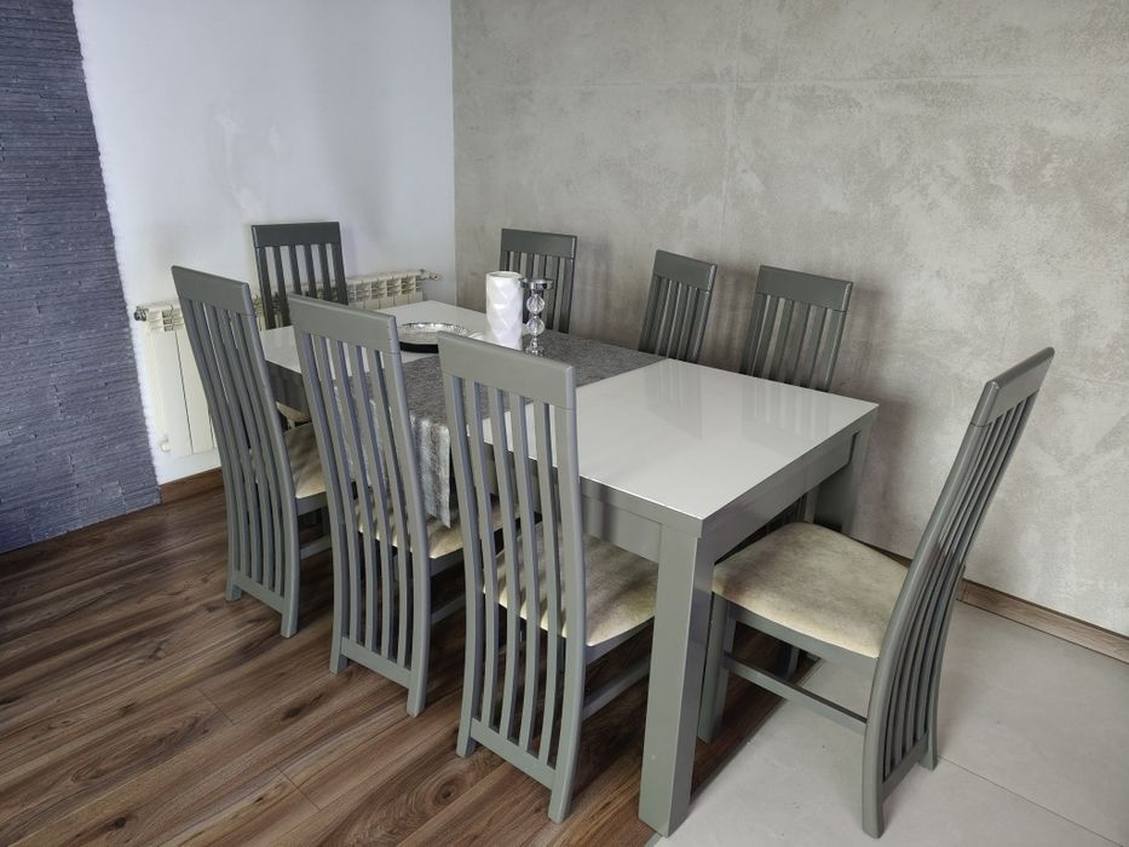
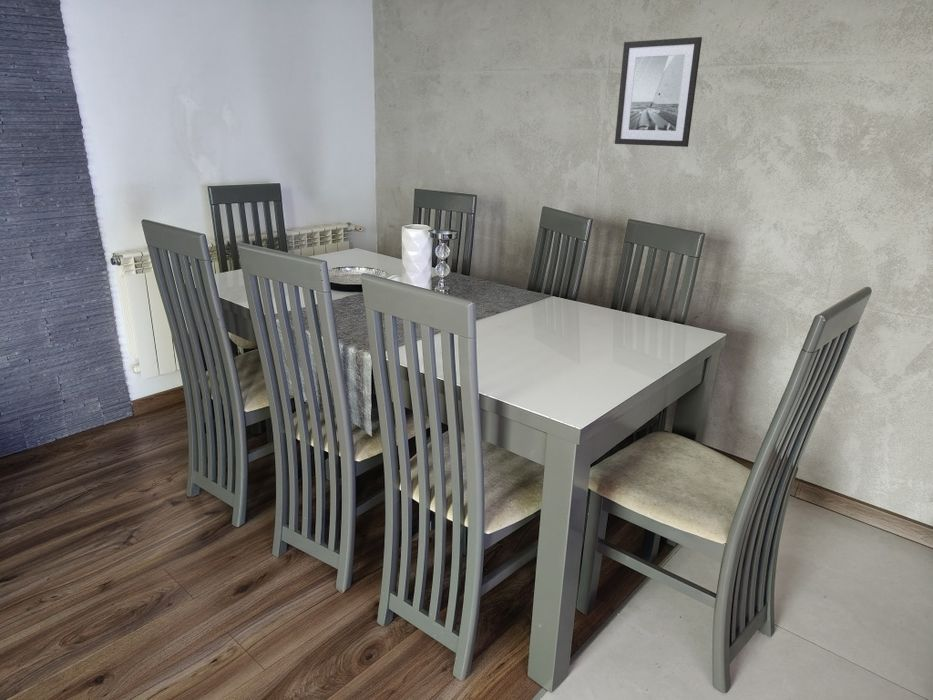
+ wall art [614,36,703,148]
